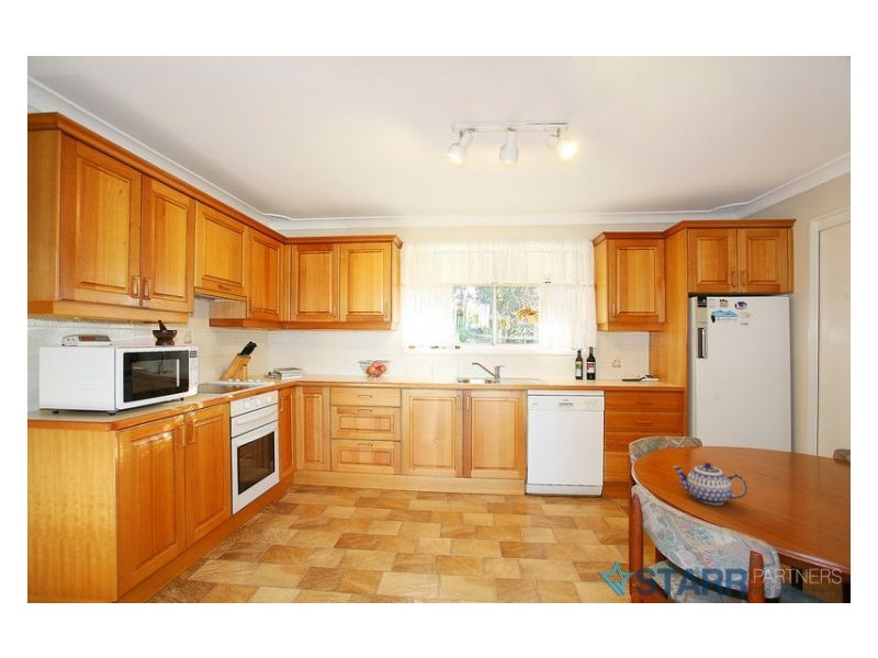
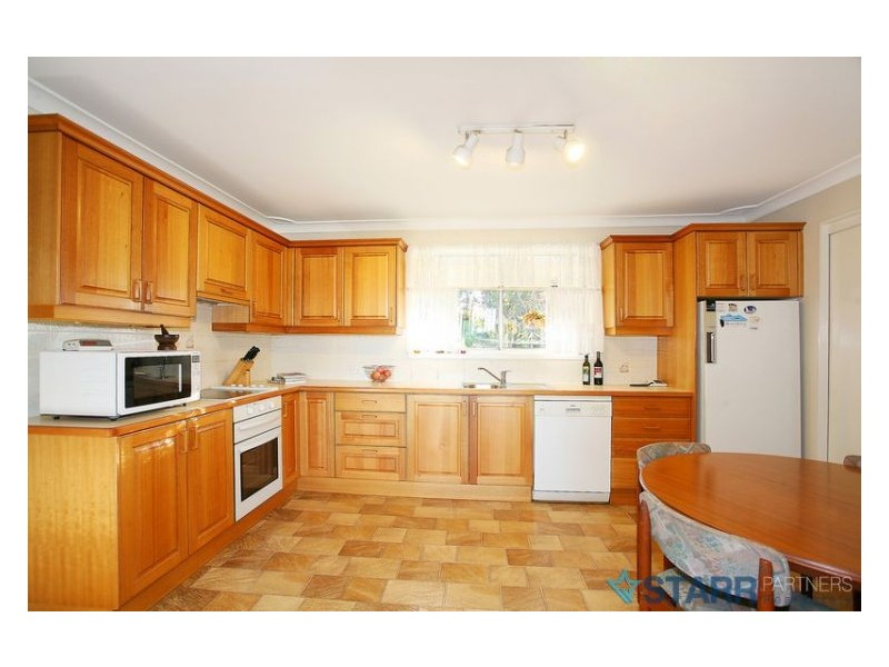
- teapot [672,462,748,506]
